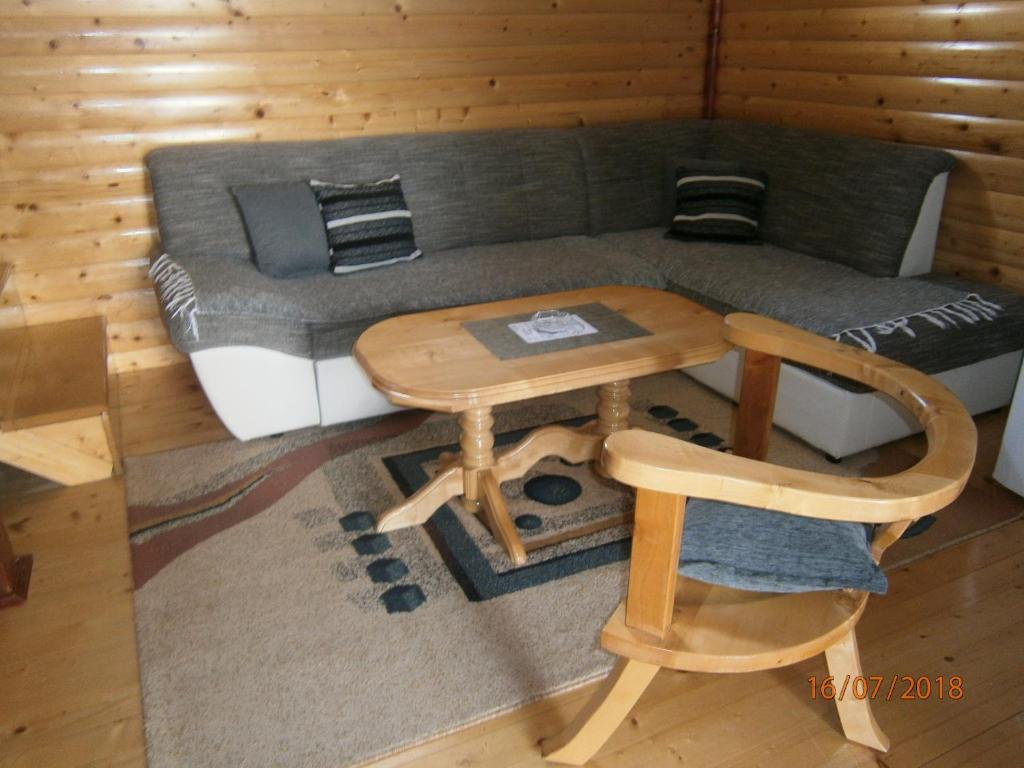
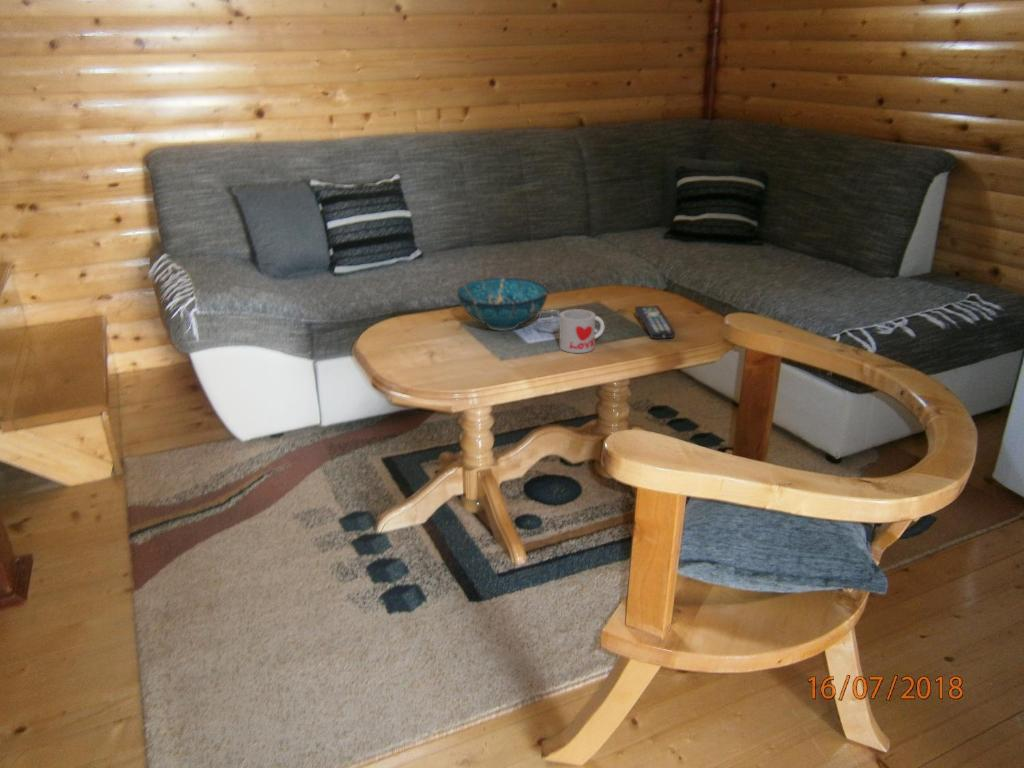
+ remote control [634,304,677,340]
+ mug [559,308,606,354]
+ decorative bowl [456,277,550,332]
